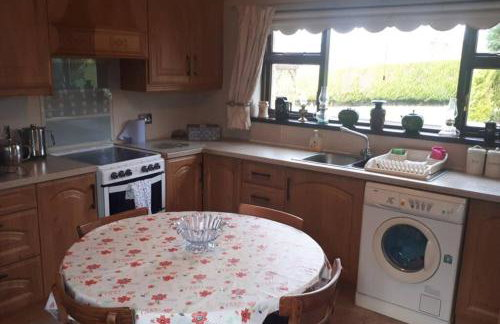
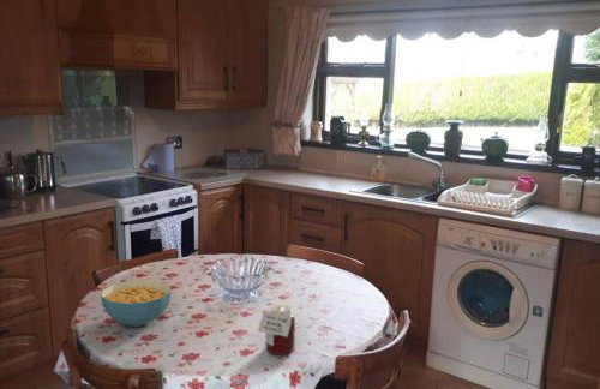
+ jar [257,304,296,357]
+ cereal bowl [100,279,172,328]
